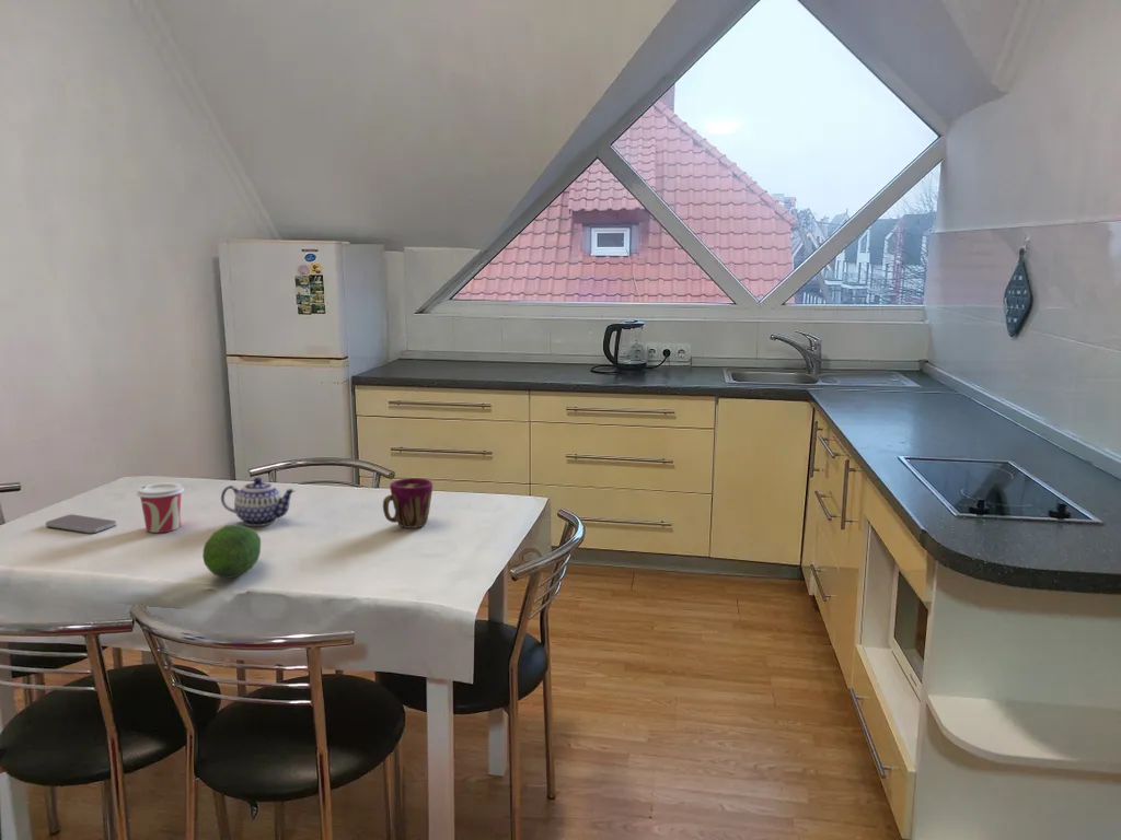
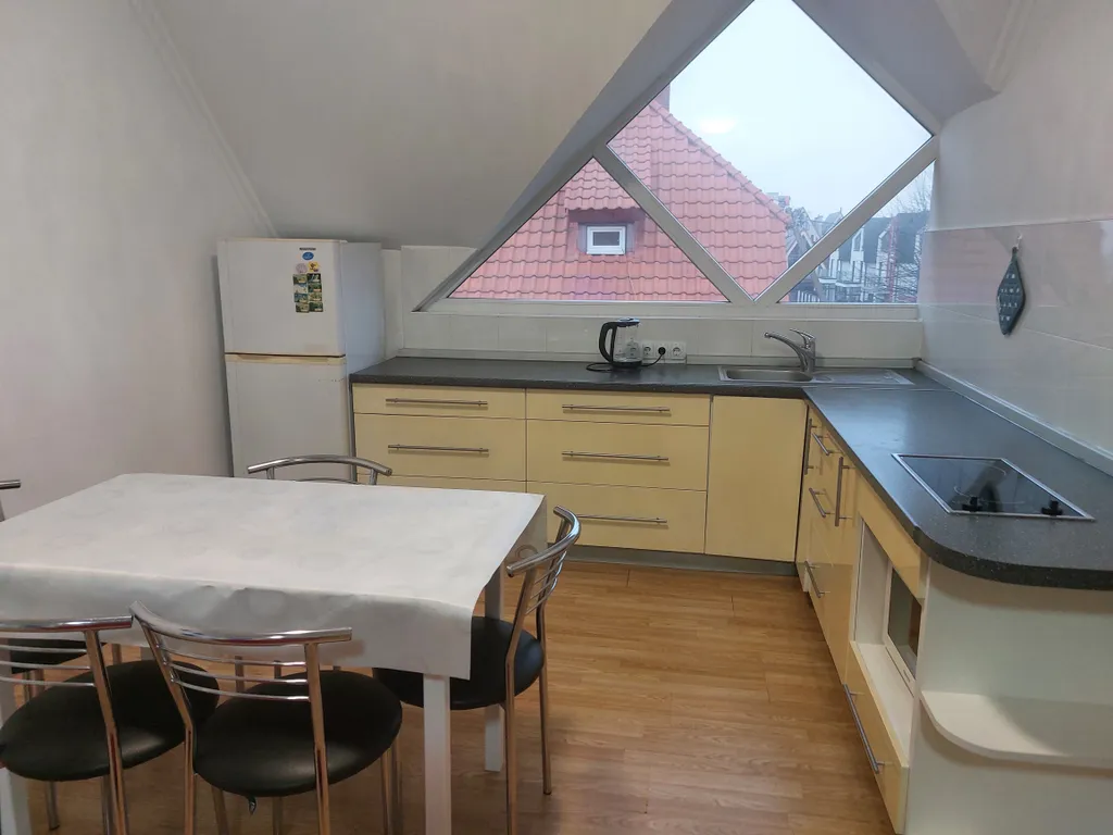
- teapot [220,477,296,527]
- cup [382,477,434,529]
- smartphone [45,513,117,534]
- fruit [201,524,262,579]
- cup [136,481,185,534]
